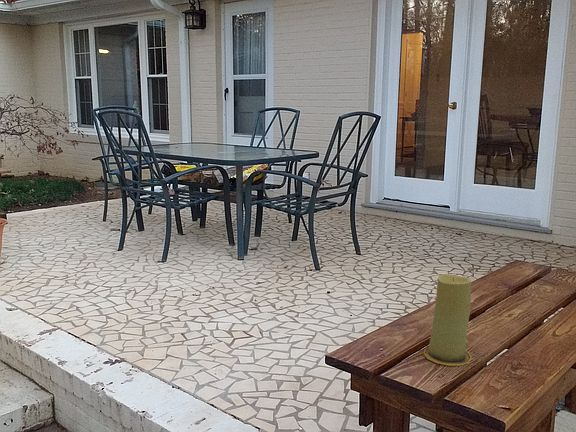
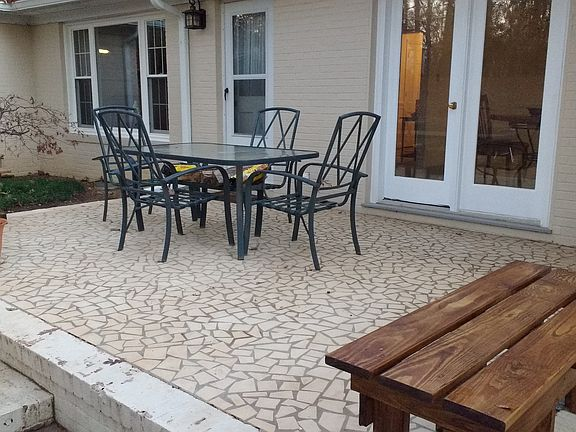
- candle [423,273,473,367]
